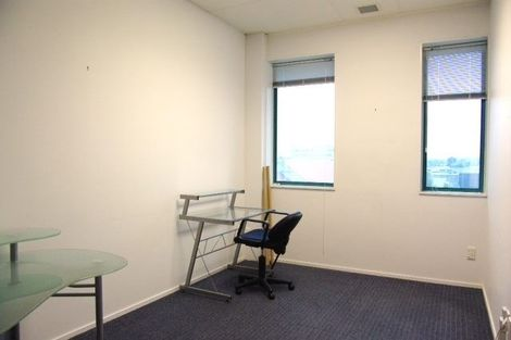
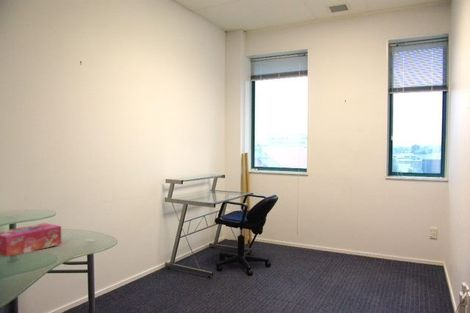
+ tissue box [0,222,62,257]
